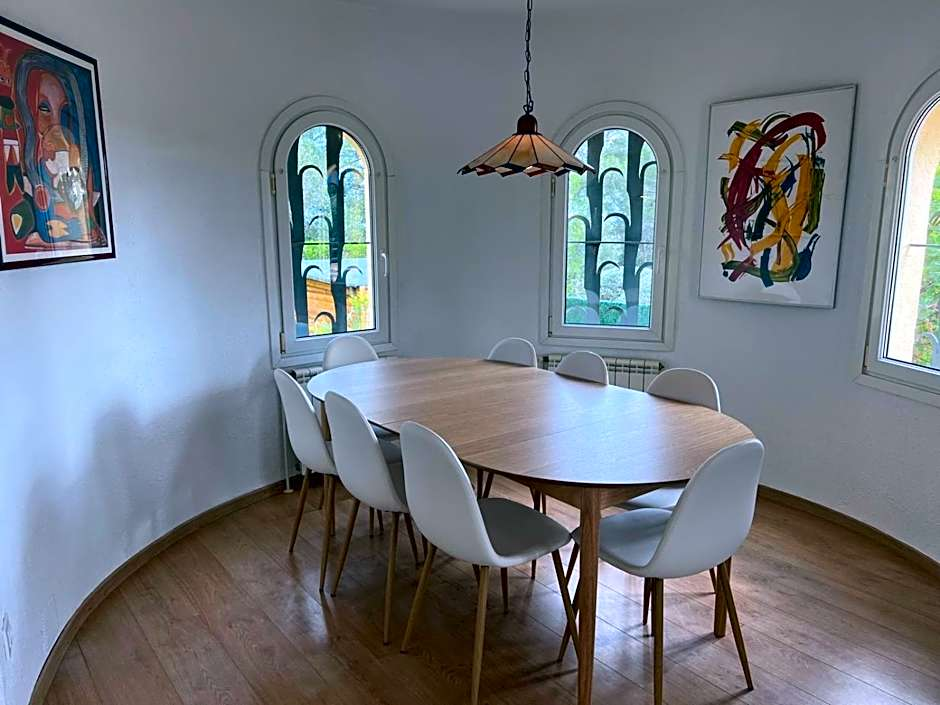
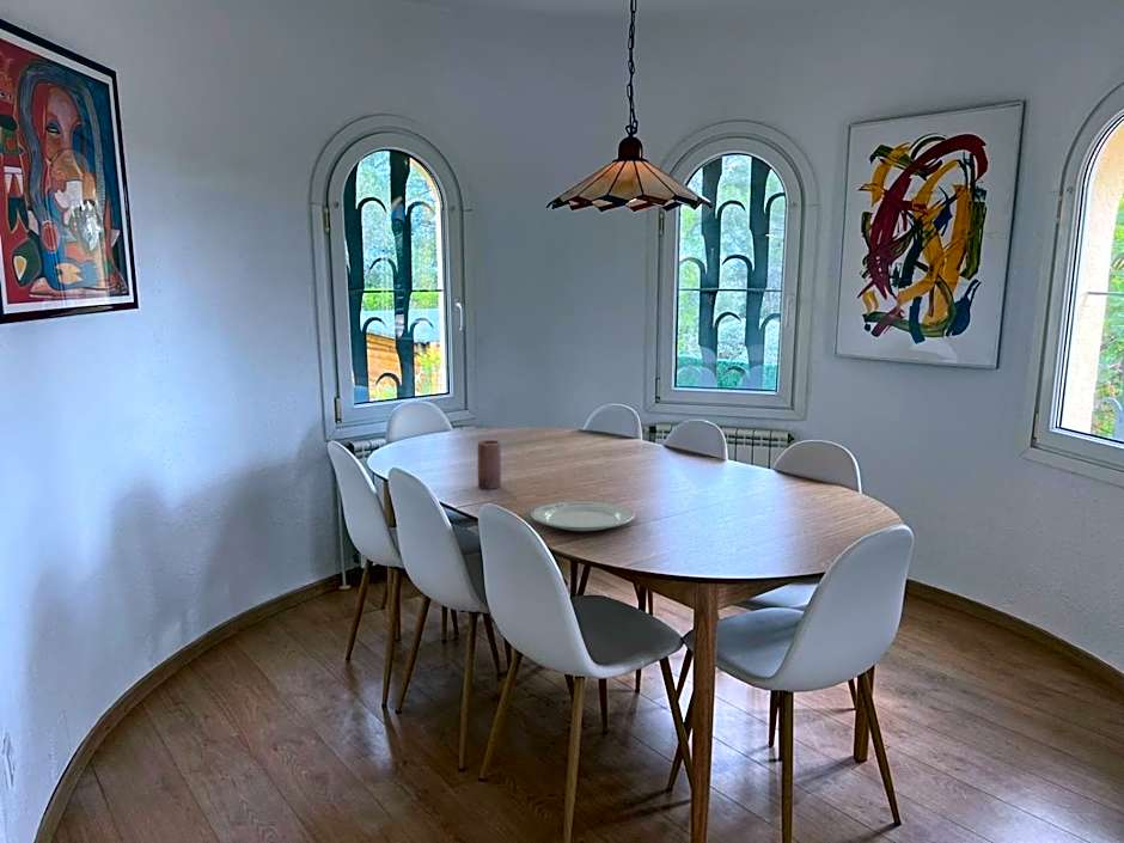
+ candle [477,439,502,490]
+ chinaware [530,500,636,532]
